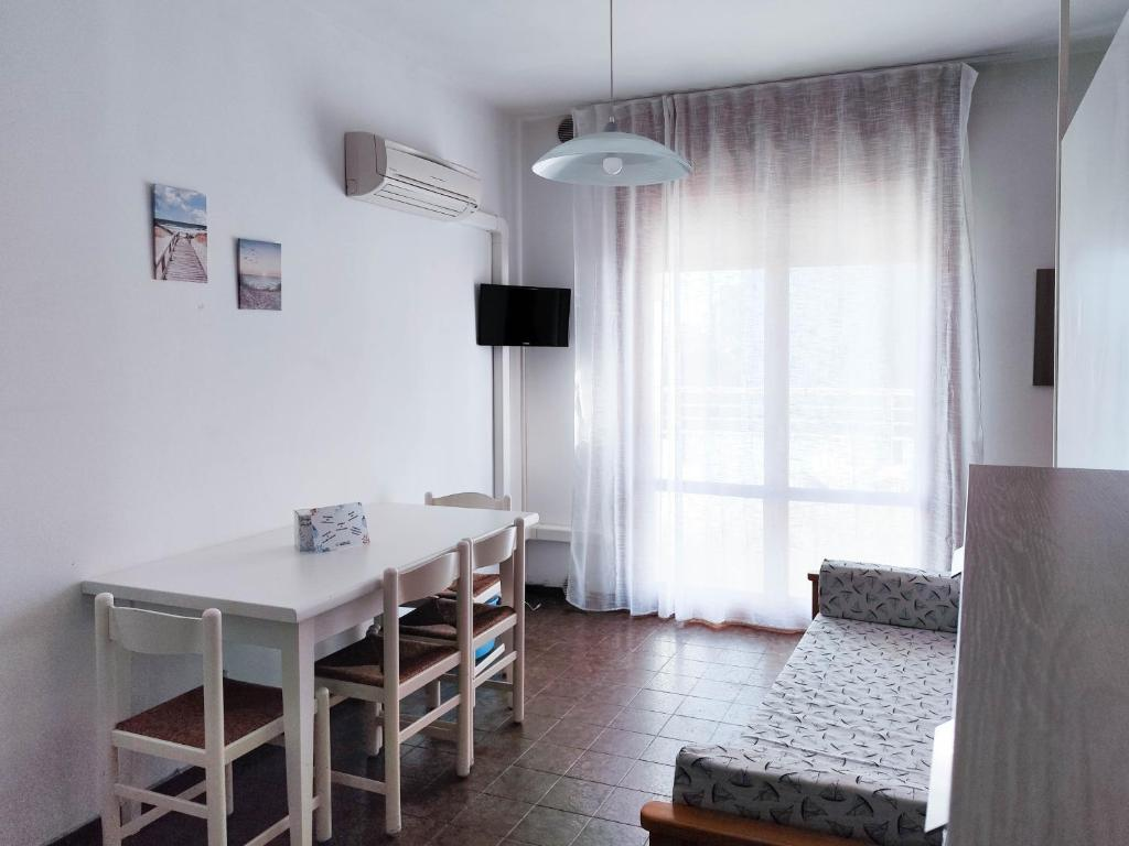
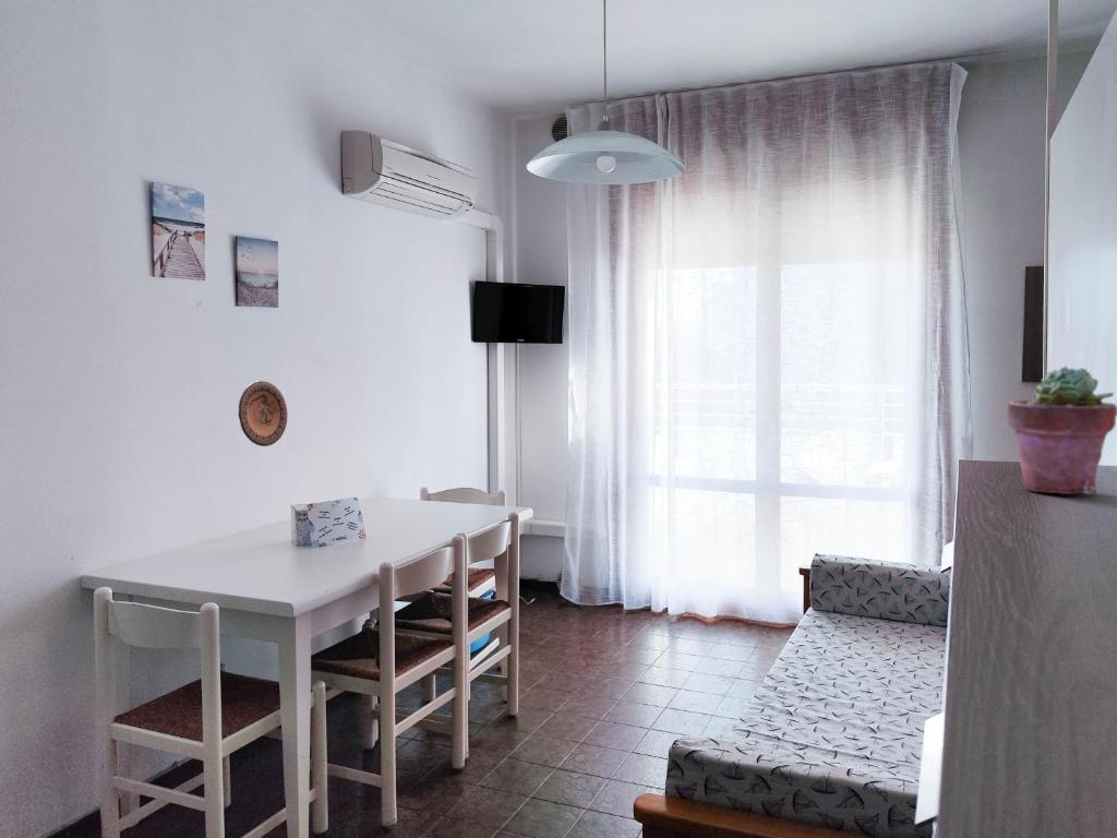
+ potted succulent [1007,364,1117,495]
+ decorative plate [238,380,288,447]
